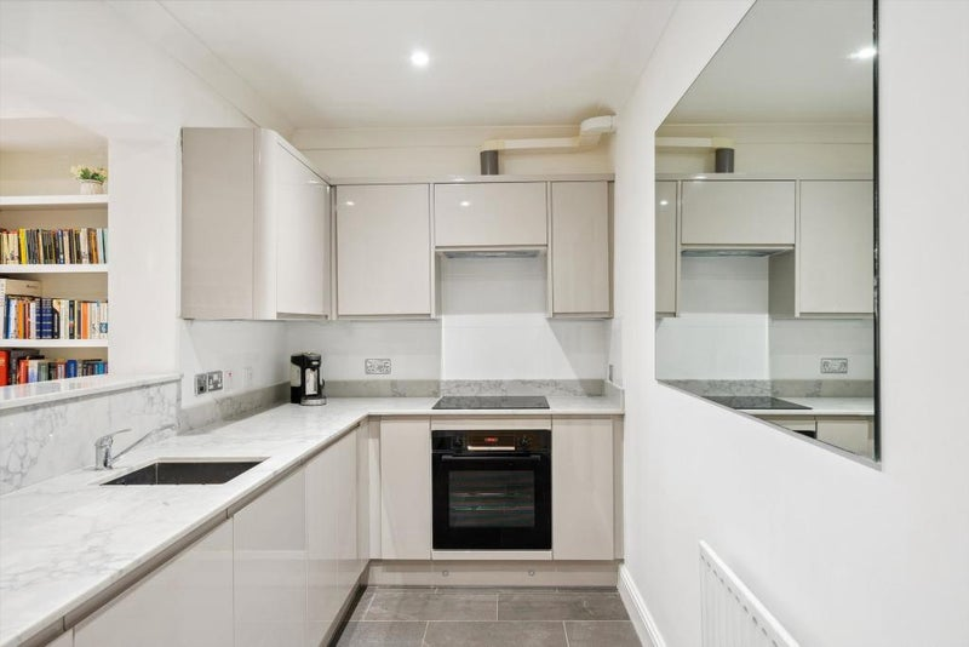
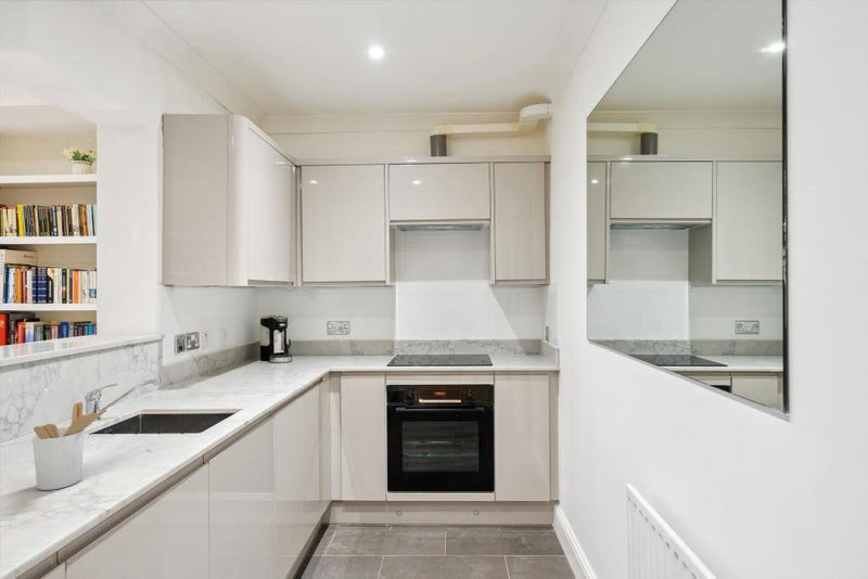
+ utensil holder [31,401,107,491]
